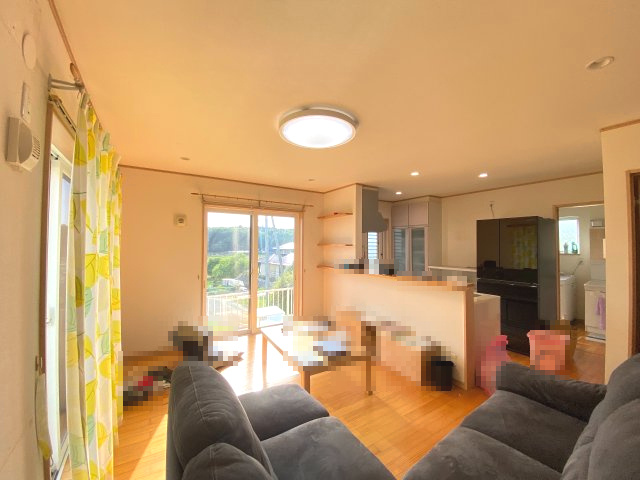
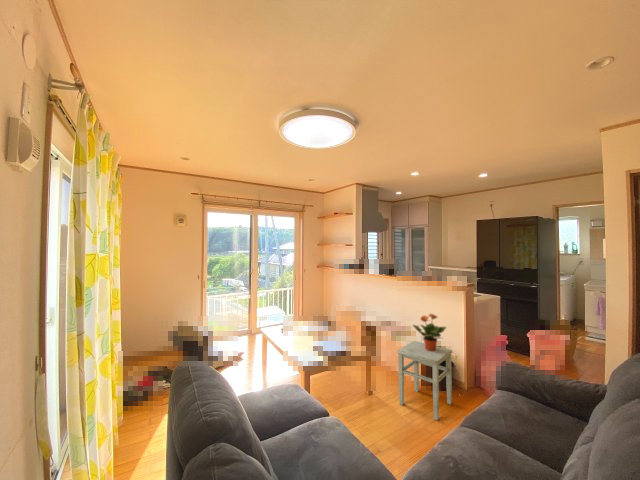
+ potted plant [412,313,447,351]
+ stool [396,340,453,421]
